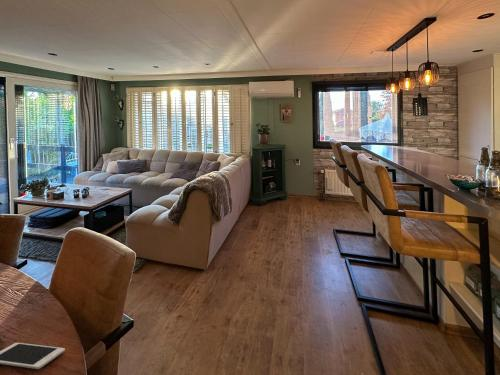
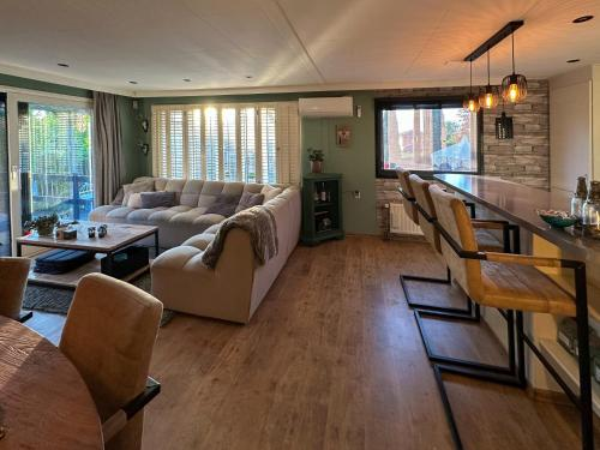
- cell phone [0,342,66,370]
